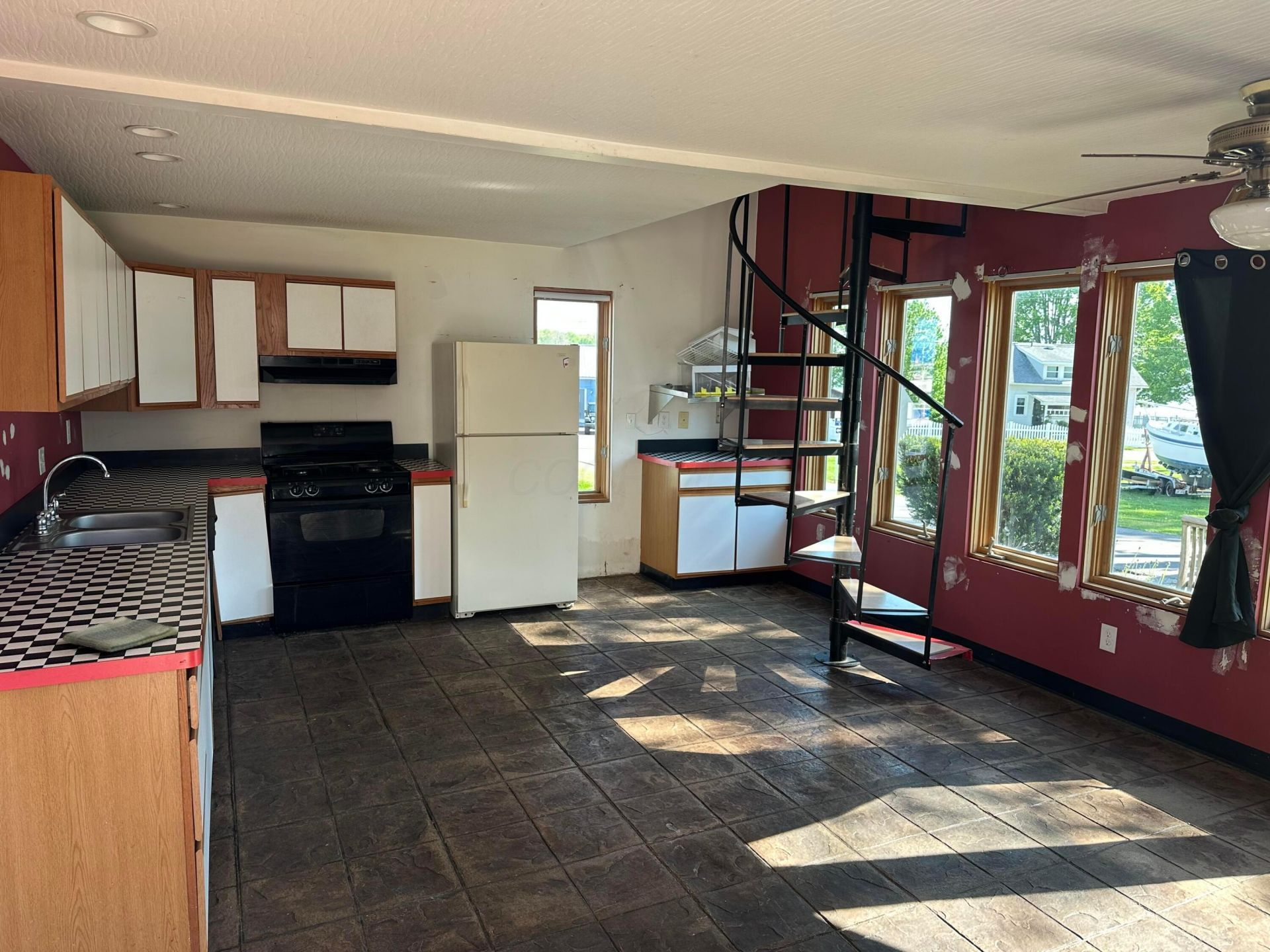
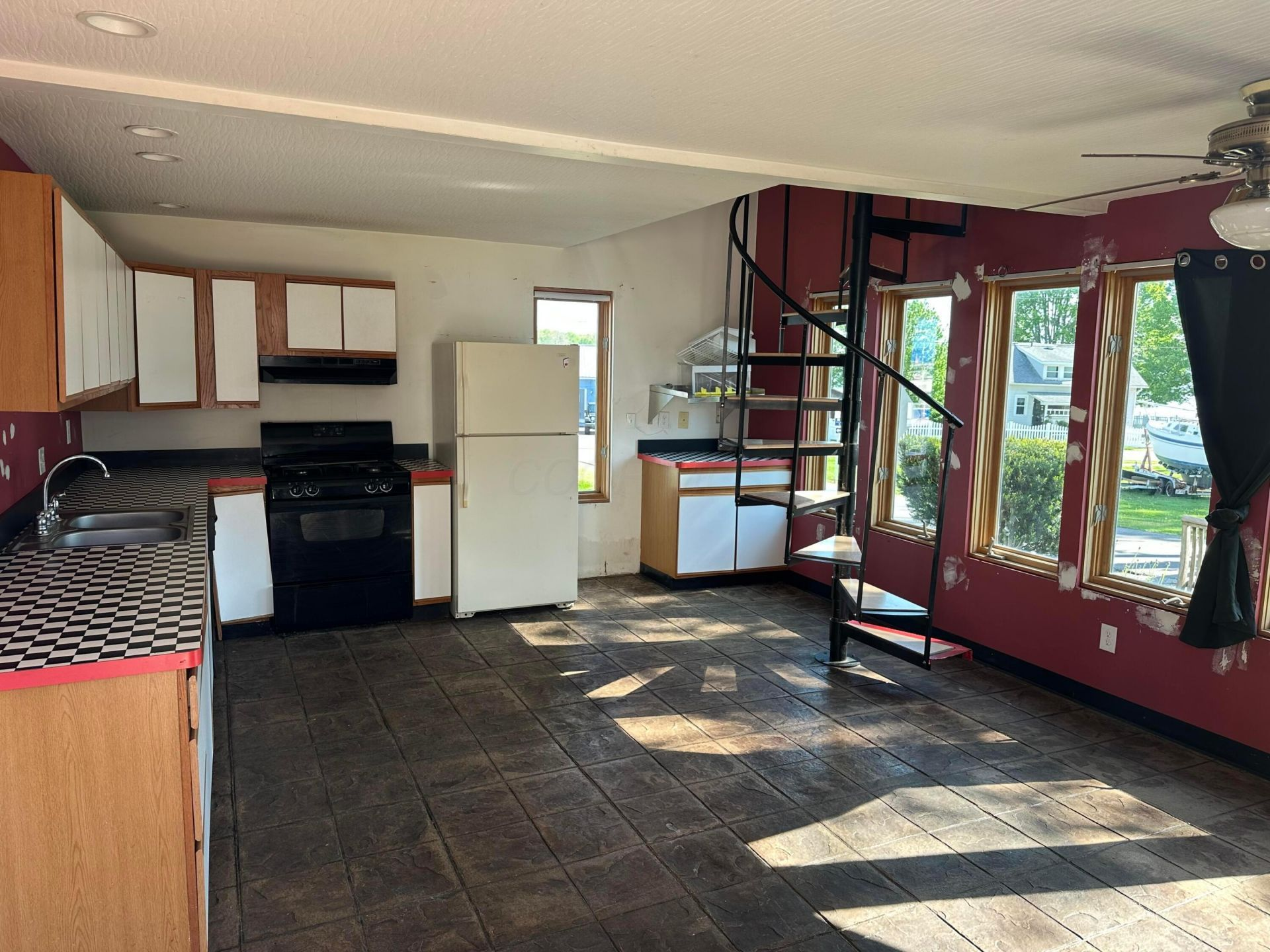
- dish towel [62,615,179,653]
